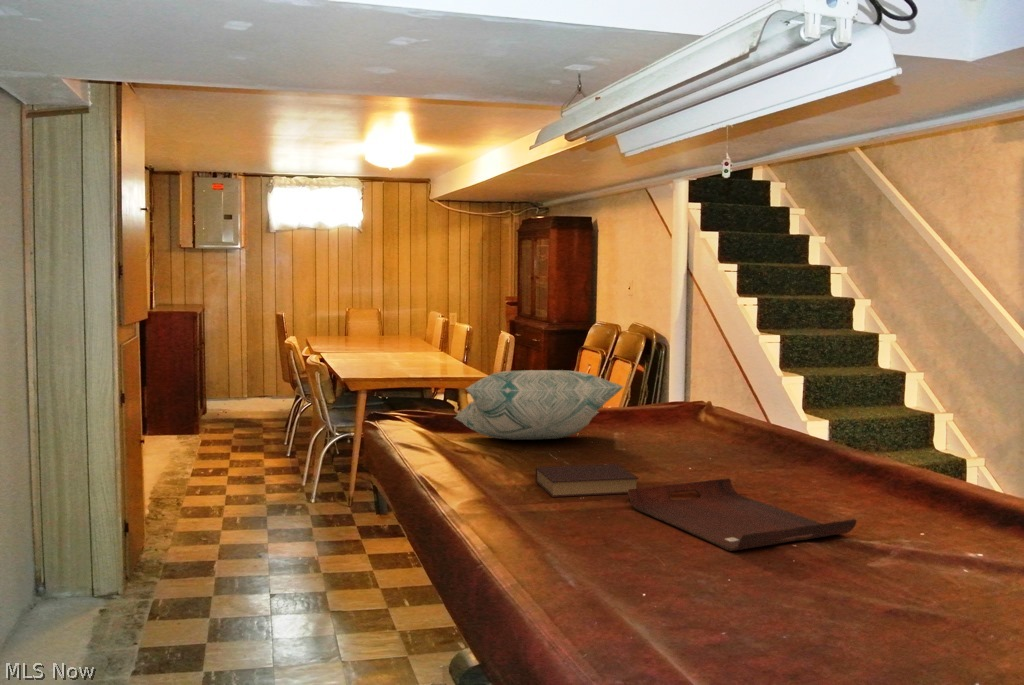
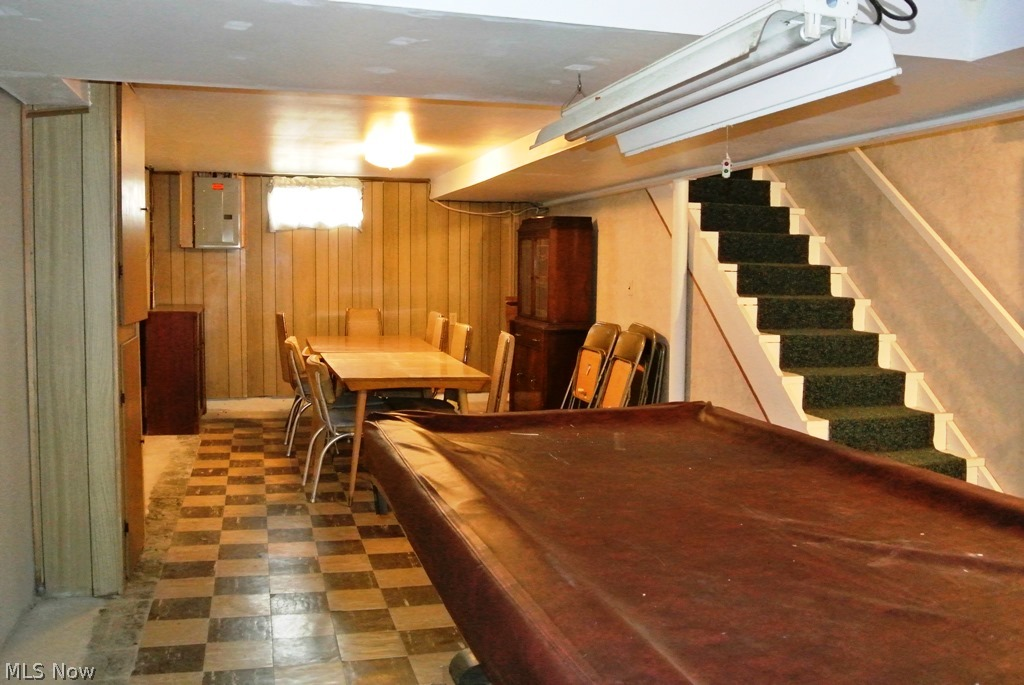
- book [534,463,639,498]
- serving tray [627,477,858,552]
- decorative pillow [454,369,626,441]
